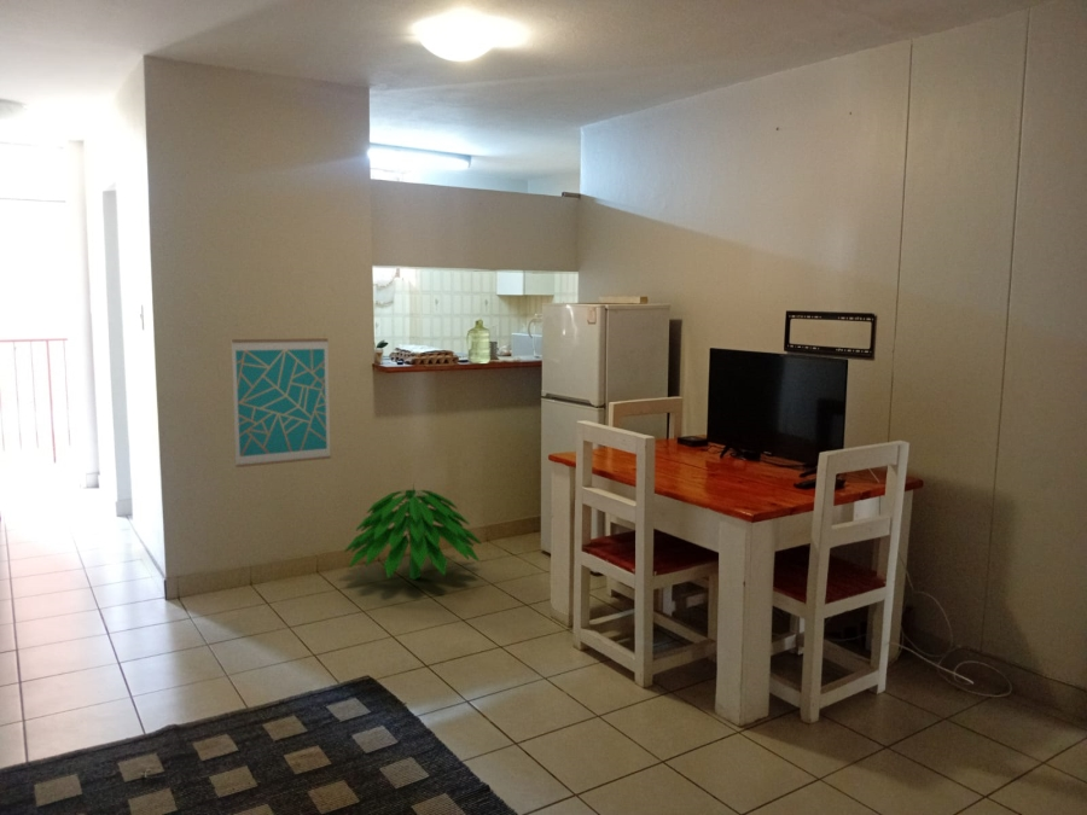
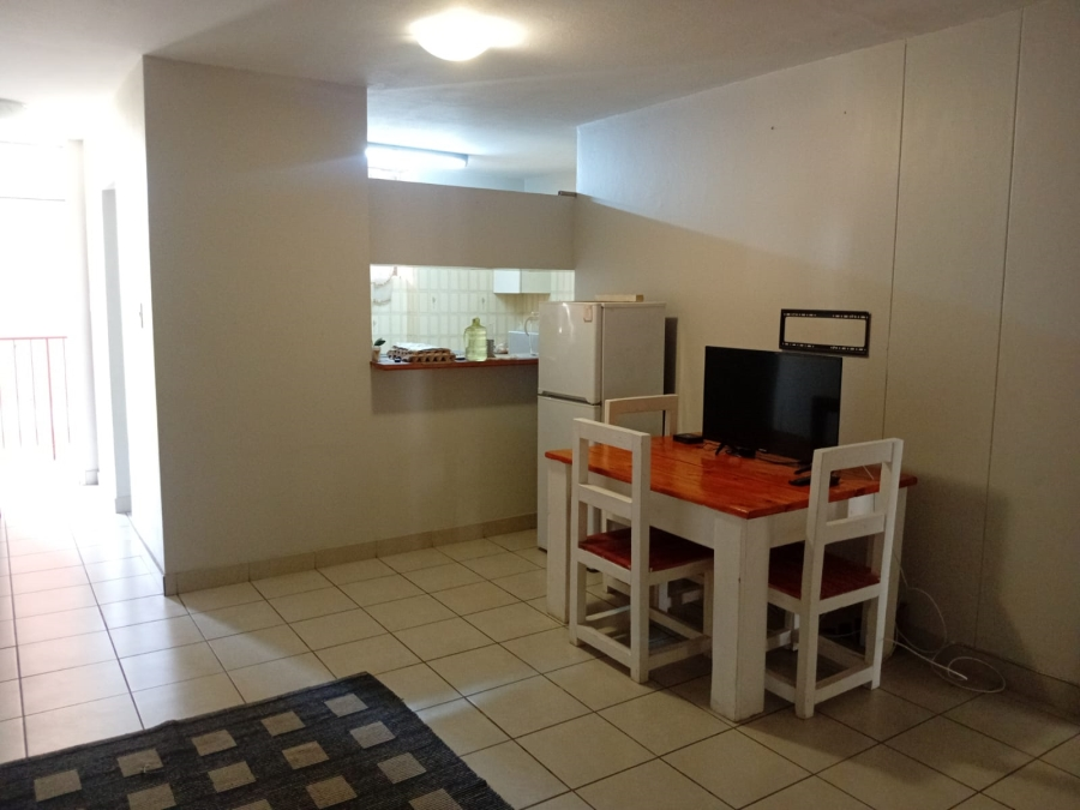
- wall art [229,337,332,468]
- indoor plant [343,481,483,581]
